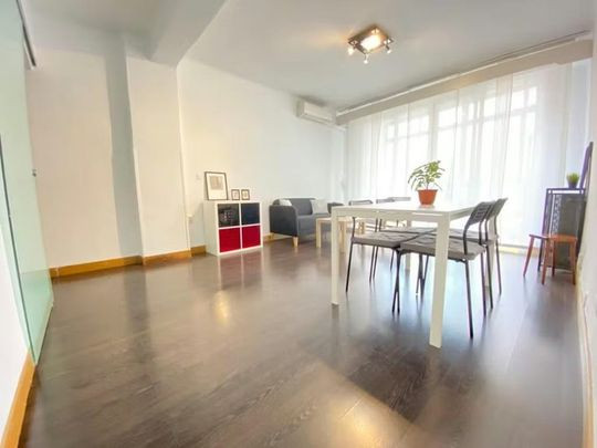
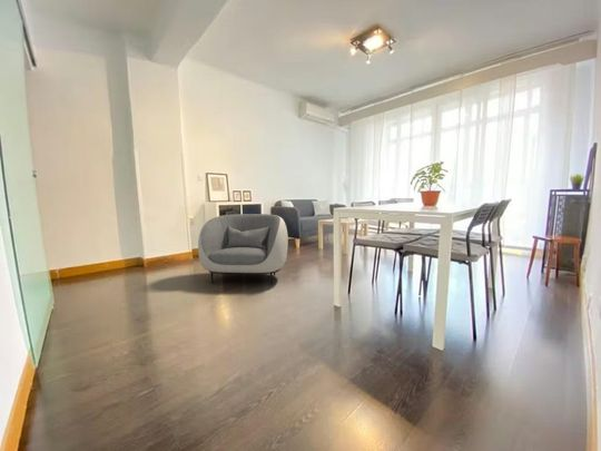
+ armchair [197,213,289,285]
